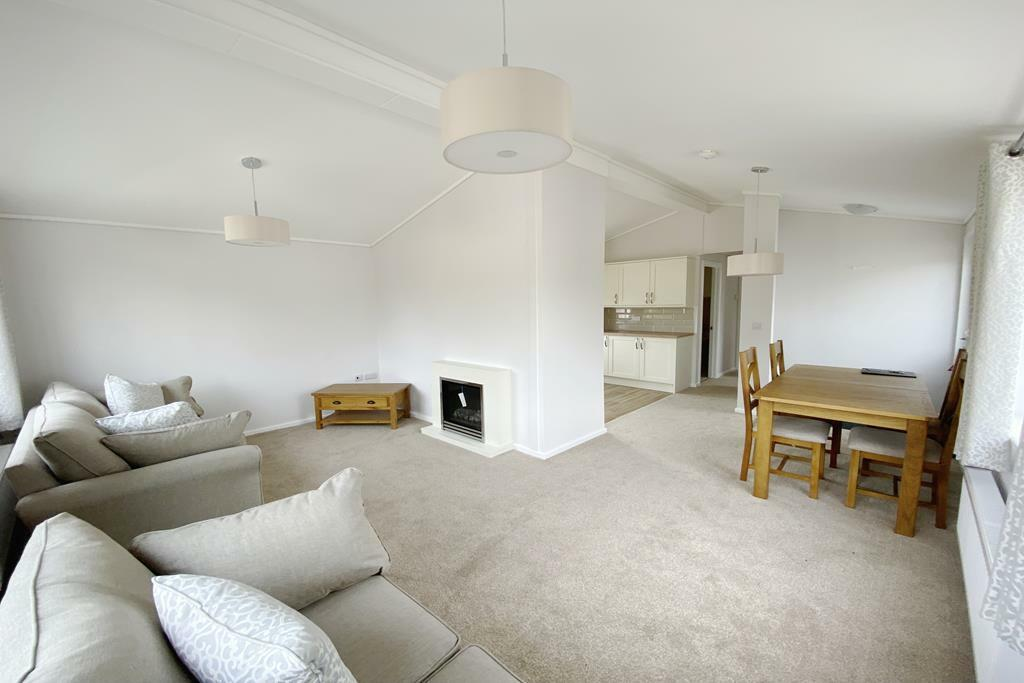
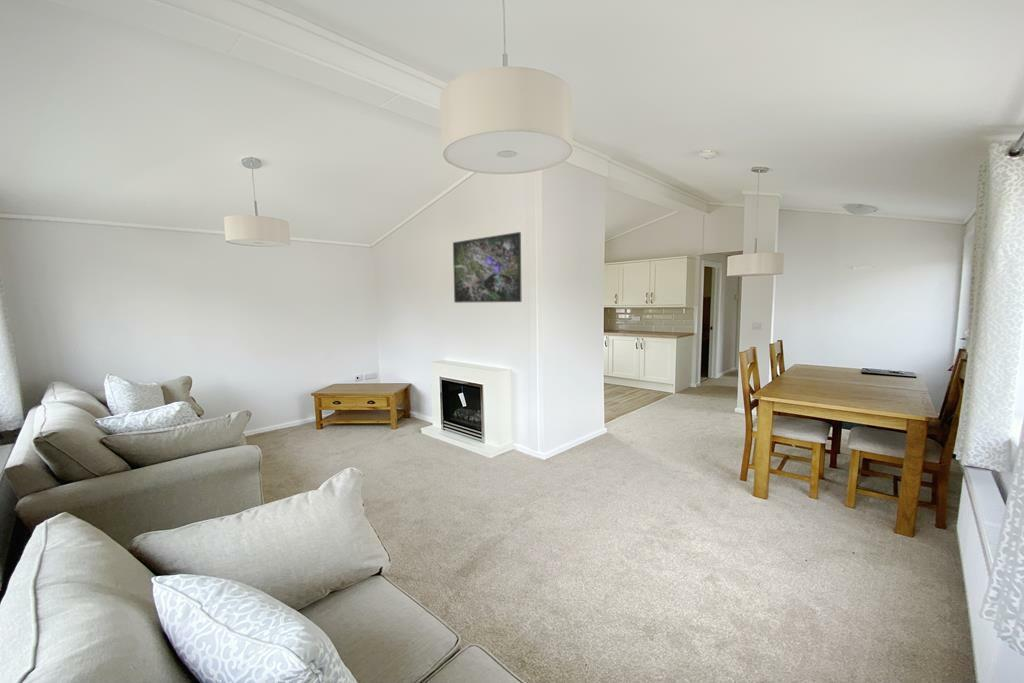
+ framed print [452,231,523,304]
